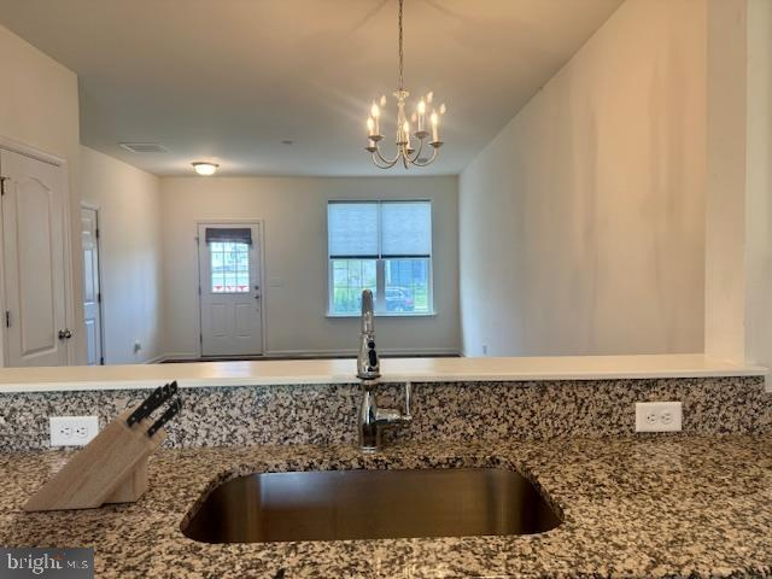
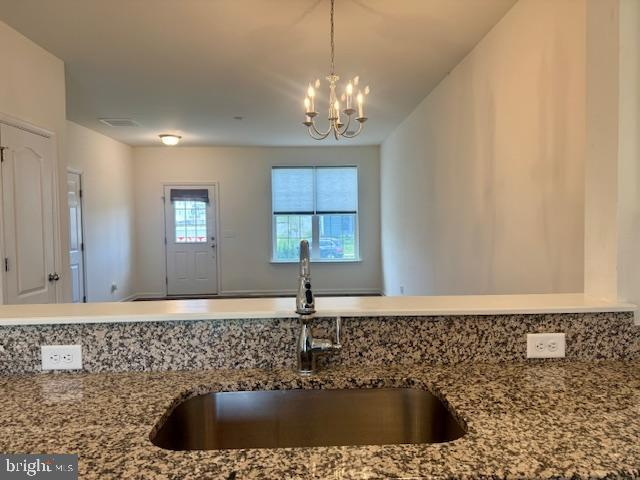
- knife block [21,379,185,513]
